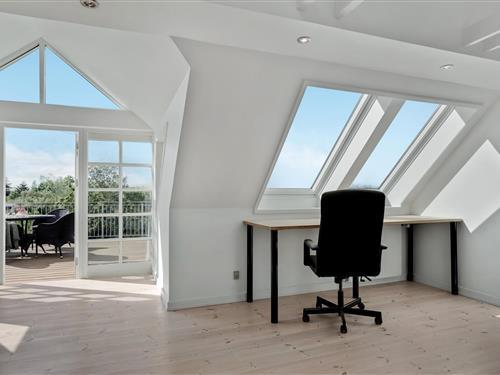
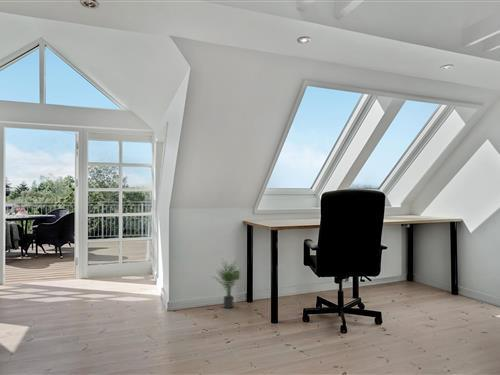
+ potted plant [210,258,244,309]
